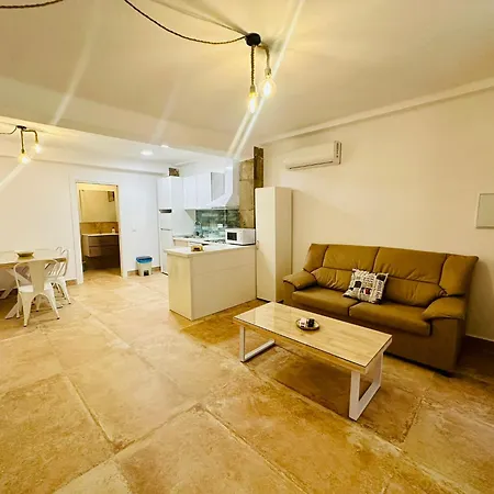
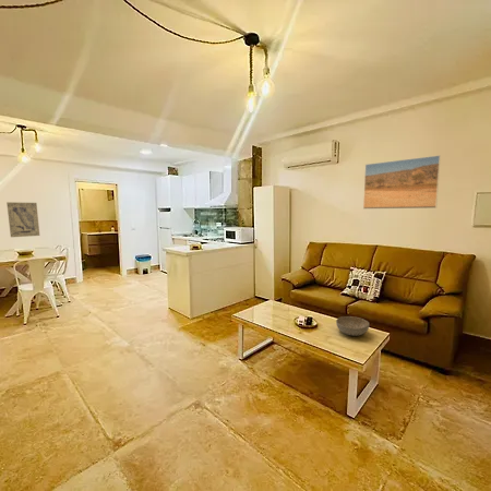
+ wall art [5,201,40,238]
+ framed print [362,154,442,209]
+ bowl [335,315,370,337]
